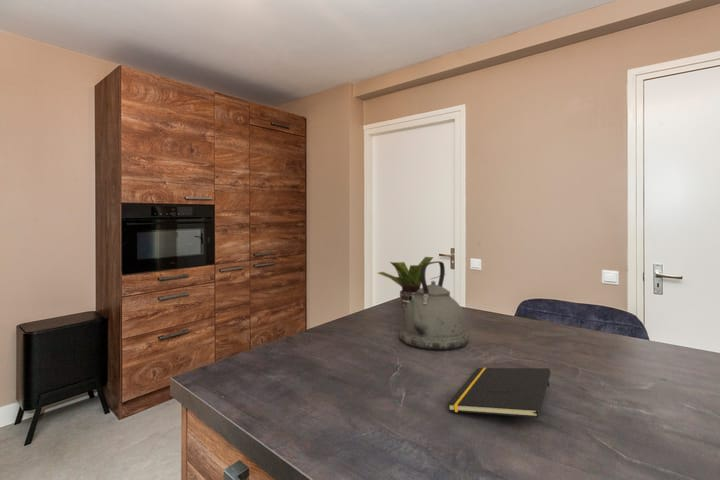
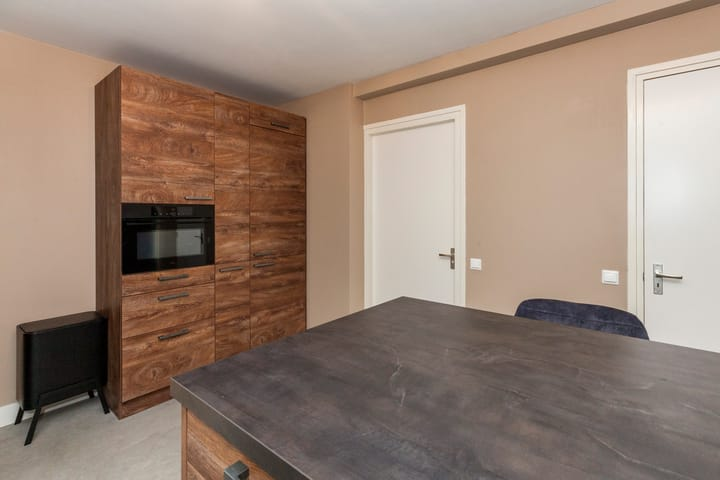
- kettle [398,260,470,351]
- potted plant [377,256,447,310]
- notepad [447,367,552,419]
